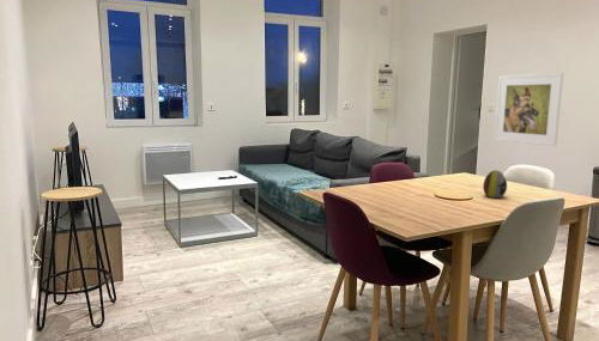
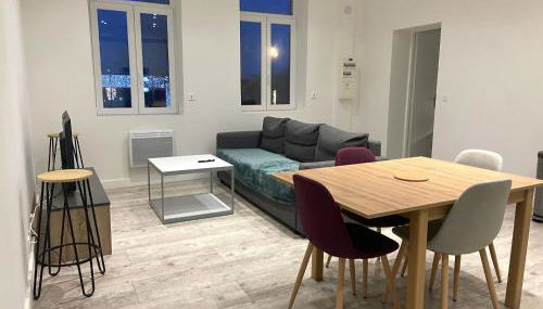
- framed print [494,72,564,147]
- decorative egg [482,169,508,199]
